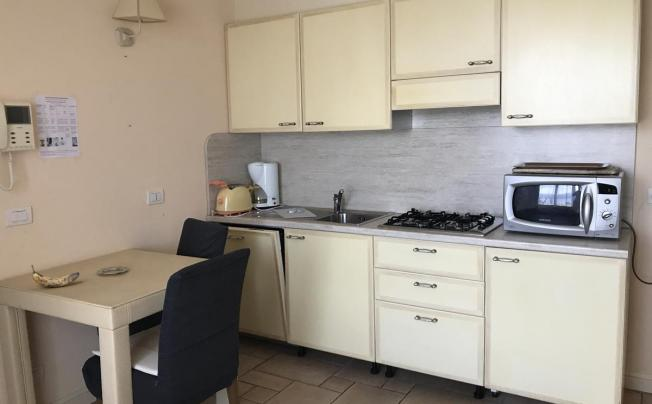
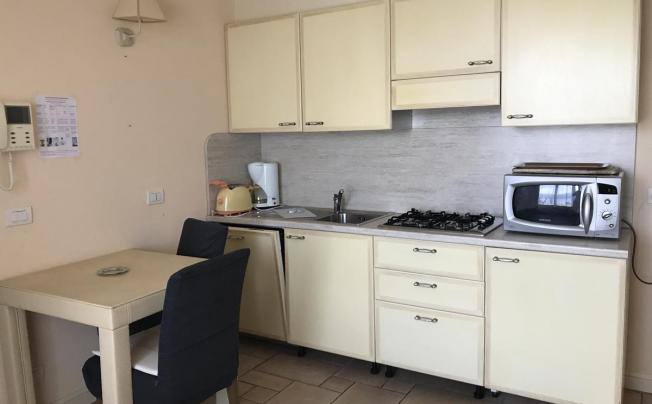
- banana [30,264,81,288]
